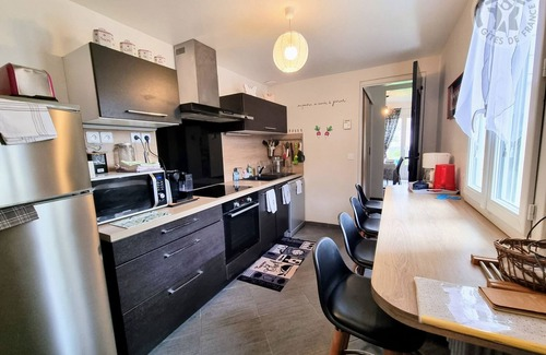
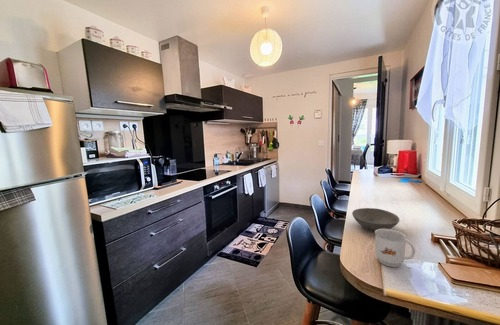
+ mug [374,229,416,268]
+ soup bowl [351,207,401,232]
